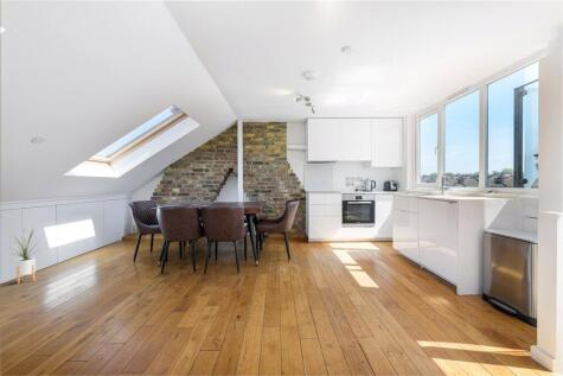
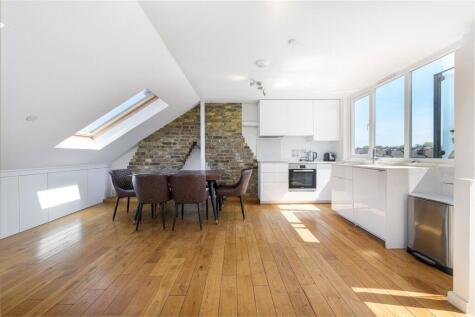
- house plant [5,224,44,285]
